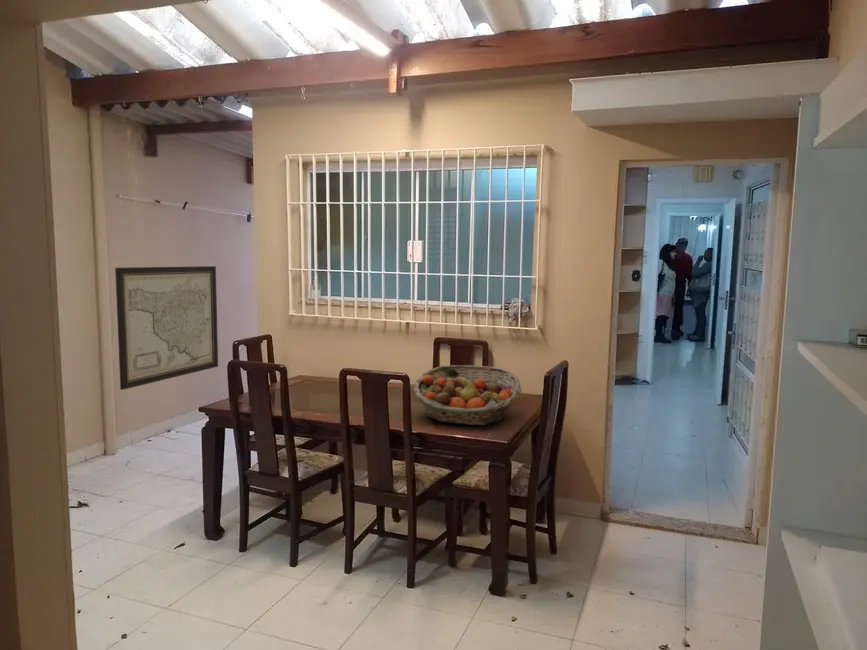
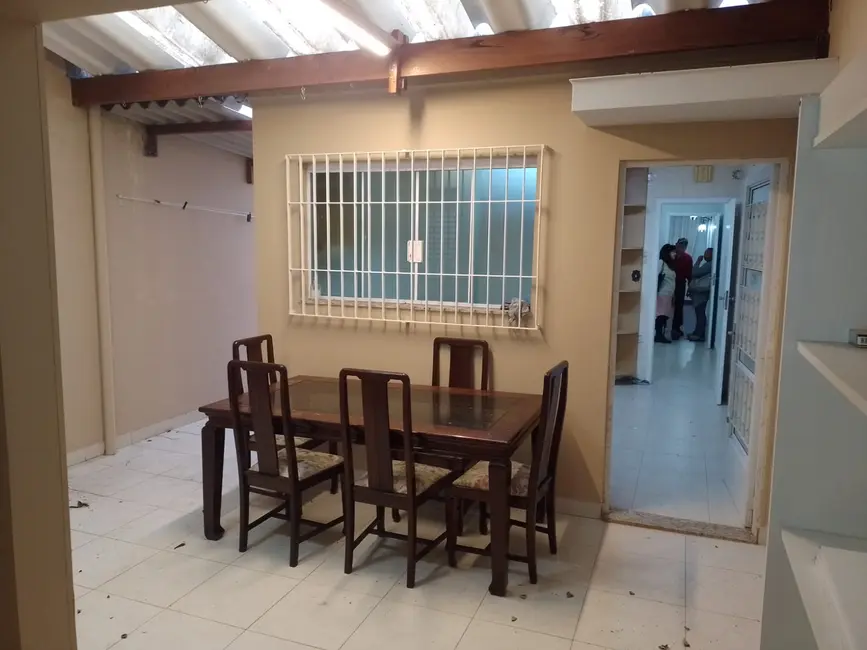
- fruit basket [413,364,522,426]
- wall art [114,265,219,391]
